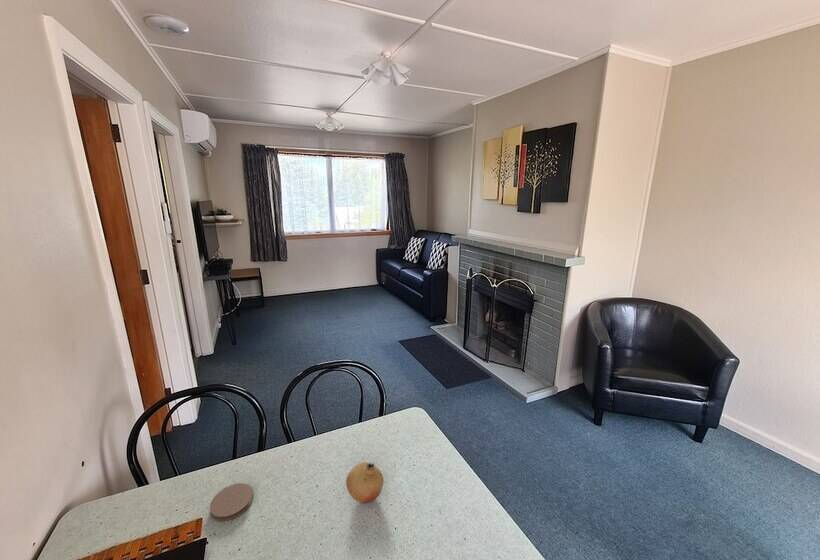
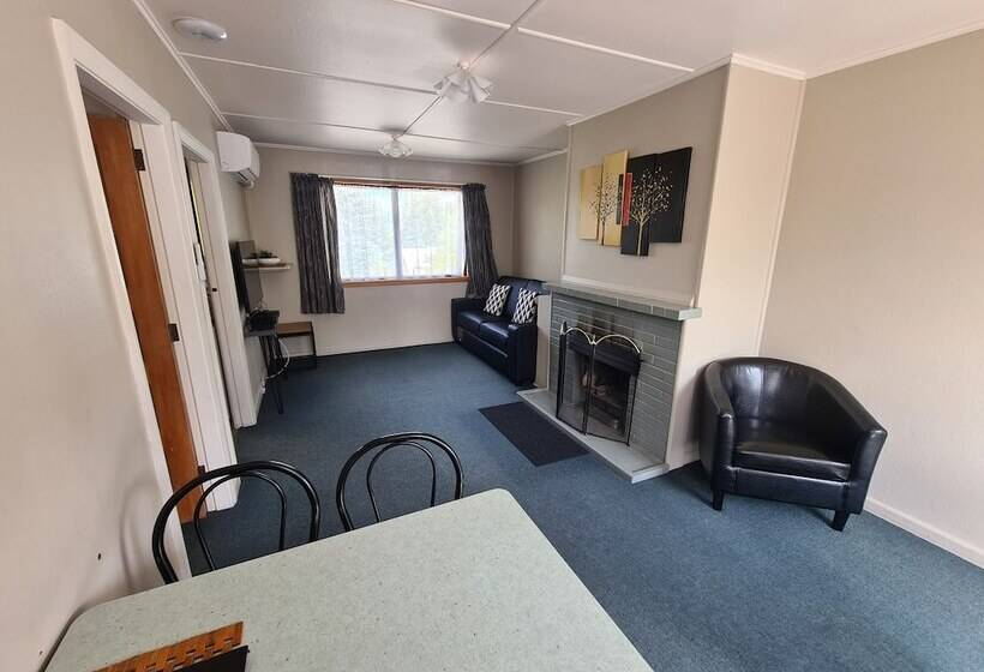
- fruit [345,461,384,504]
- coaster [209,483,254,522]
